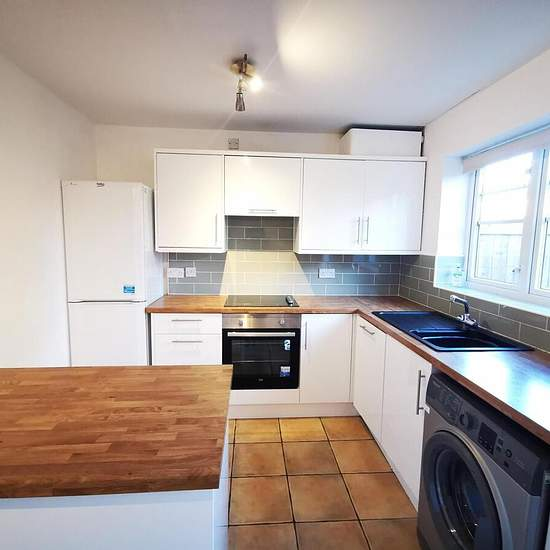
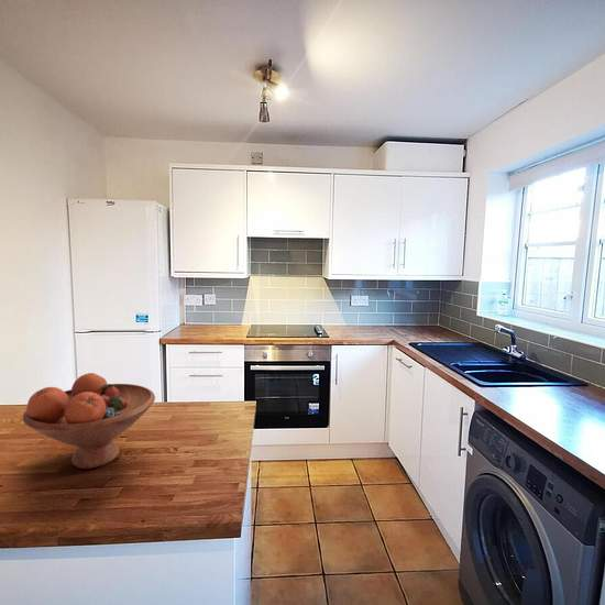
+ fruit bowl [22,372,156,470]
